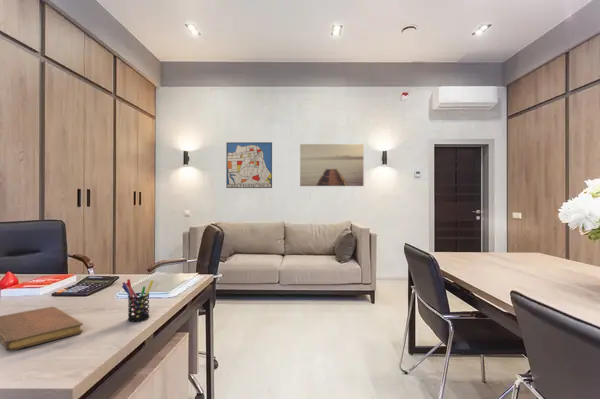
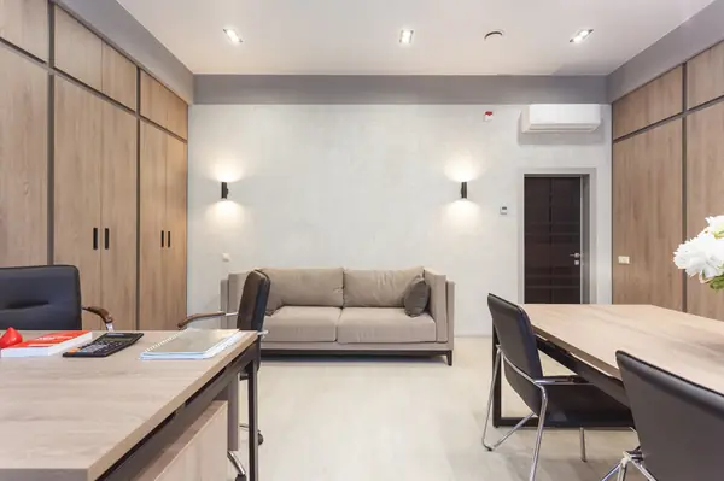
- wall art [225,141,273,189]
- wall art [299,143,365,187]
- pen holder [121,278,154,323]
- notebook [0,306,84,352]
